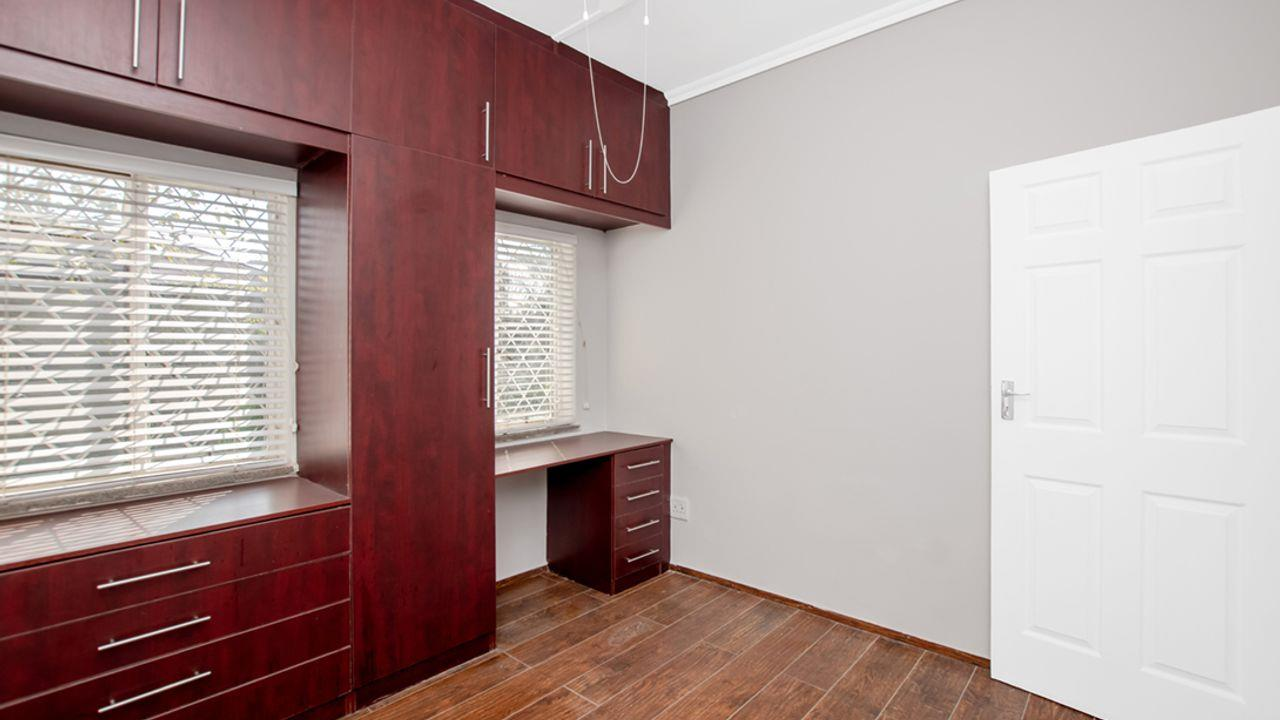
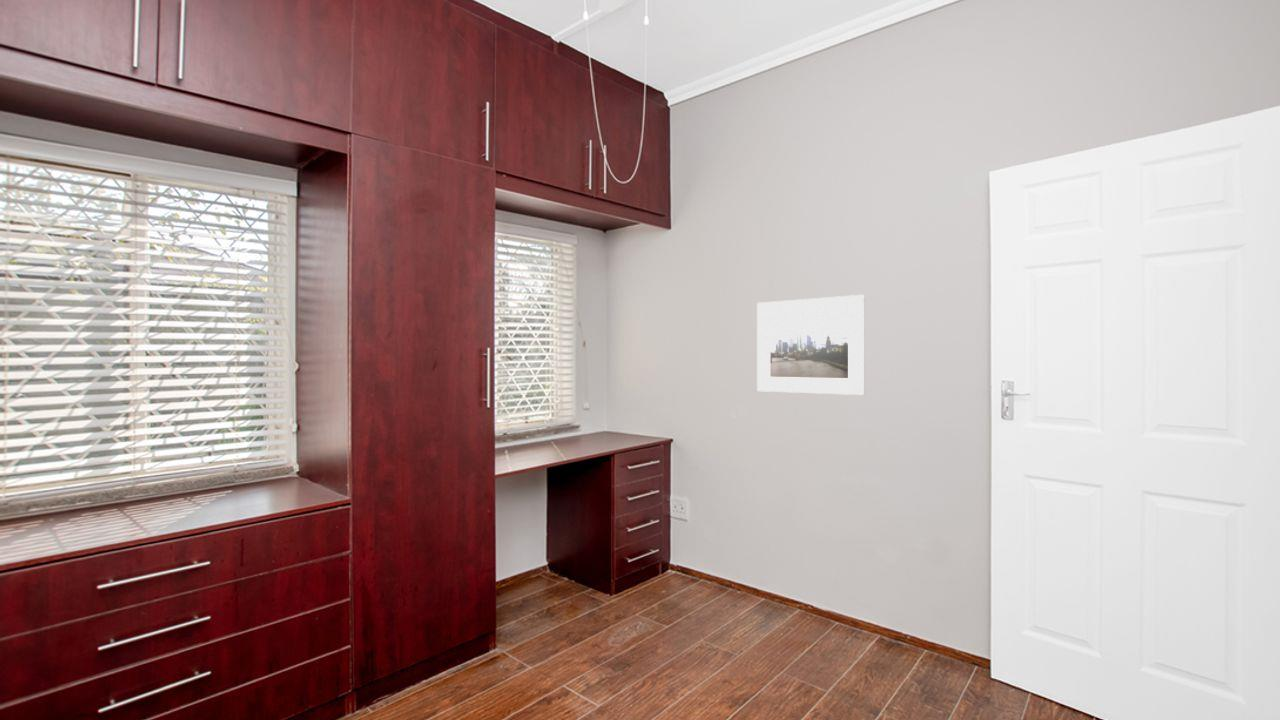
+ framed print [756,294,866,396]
